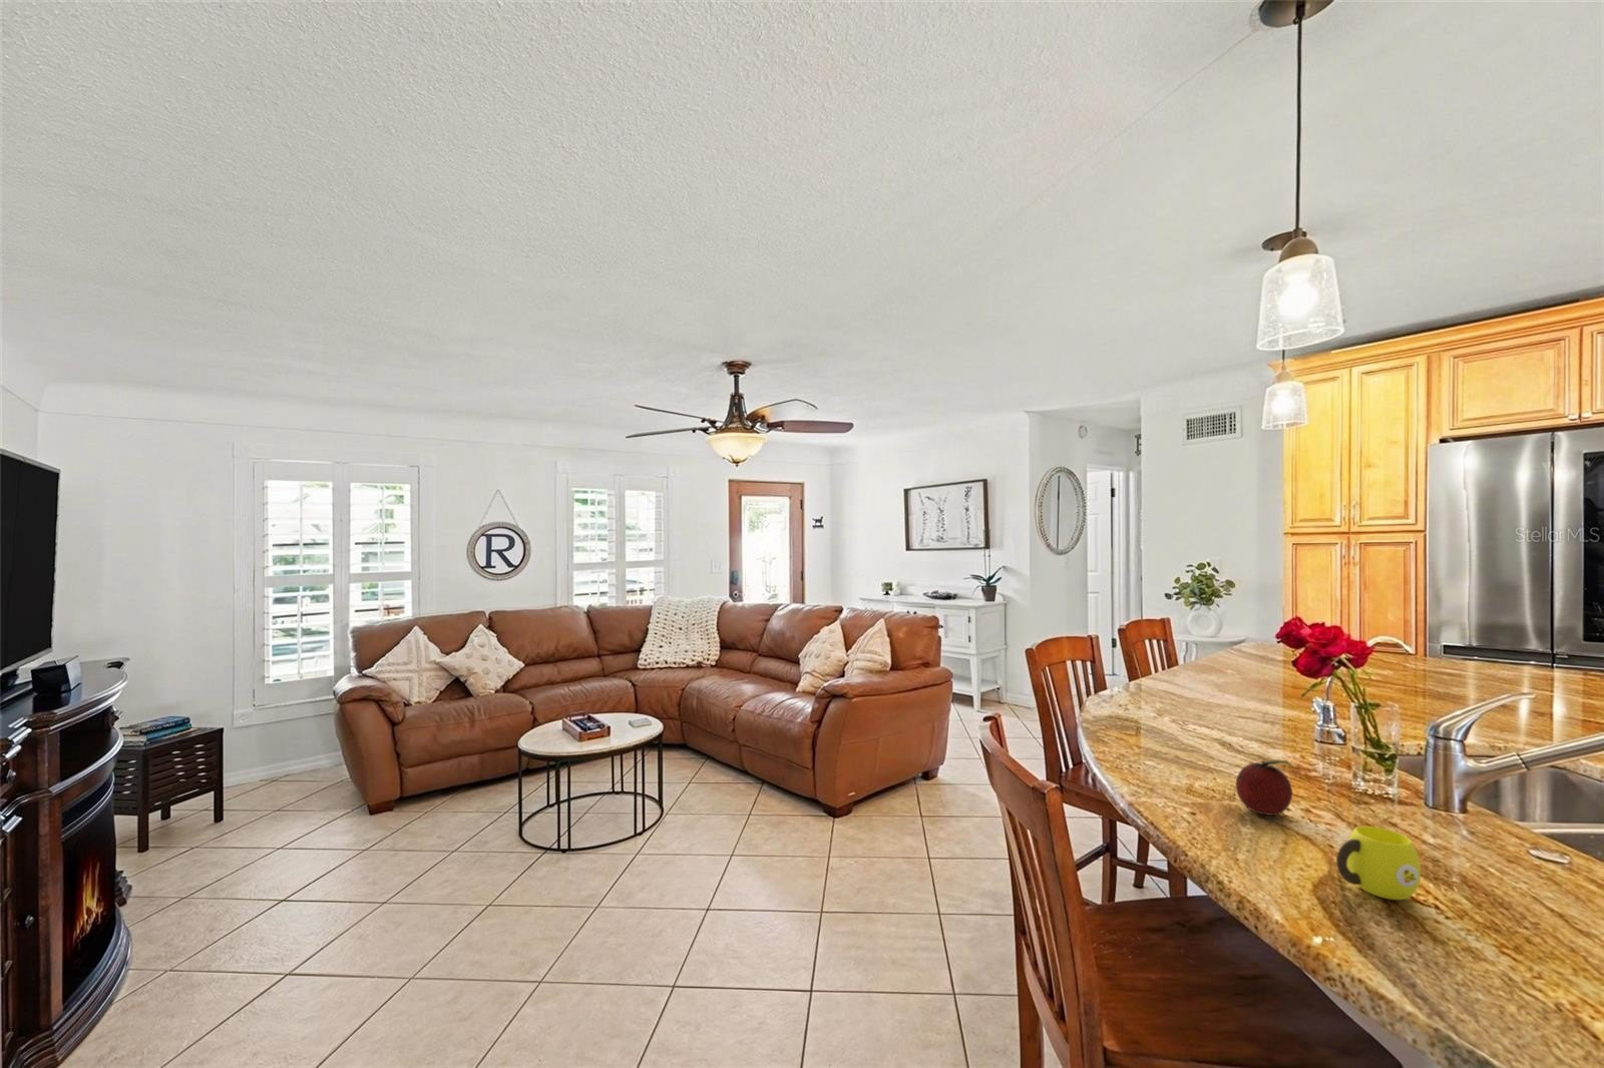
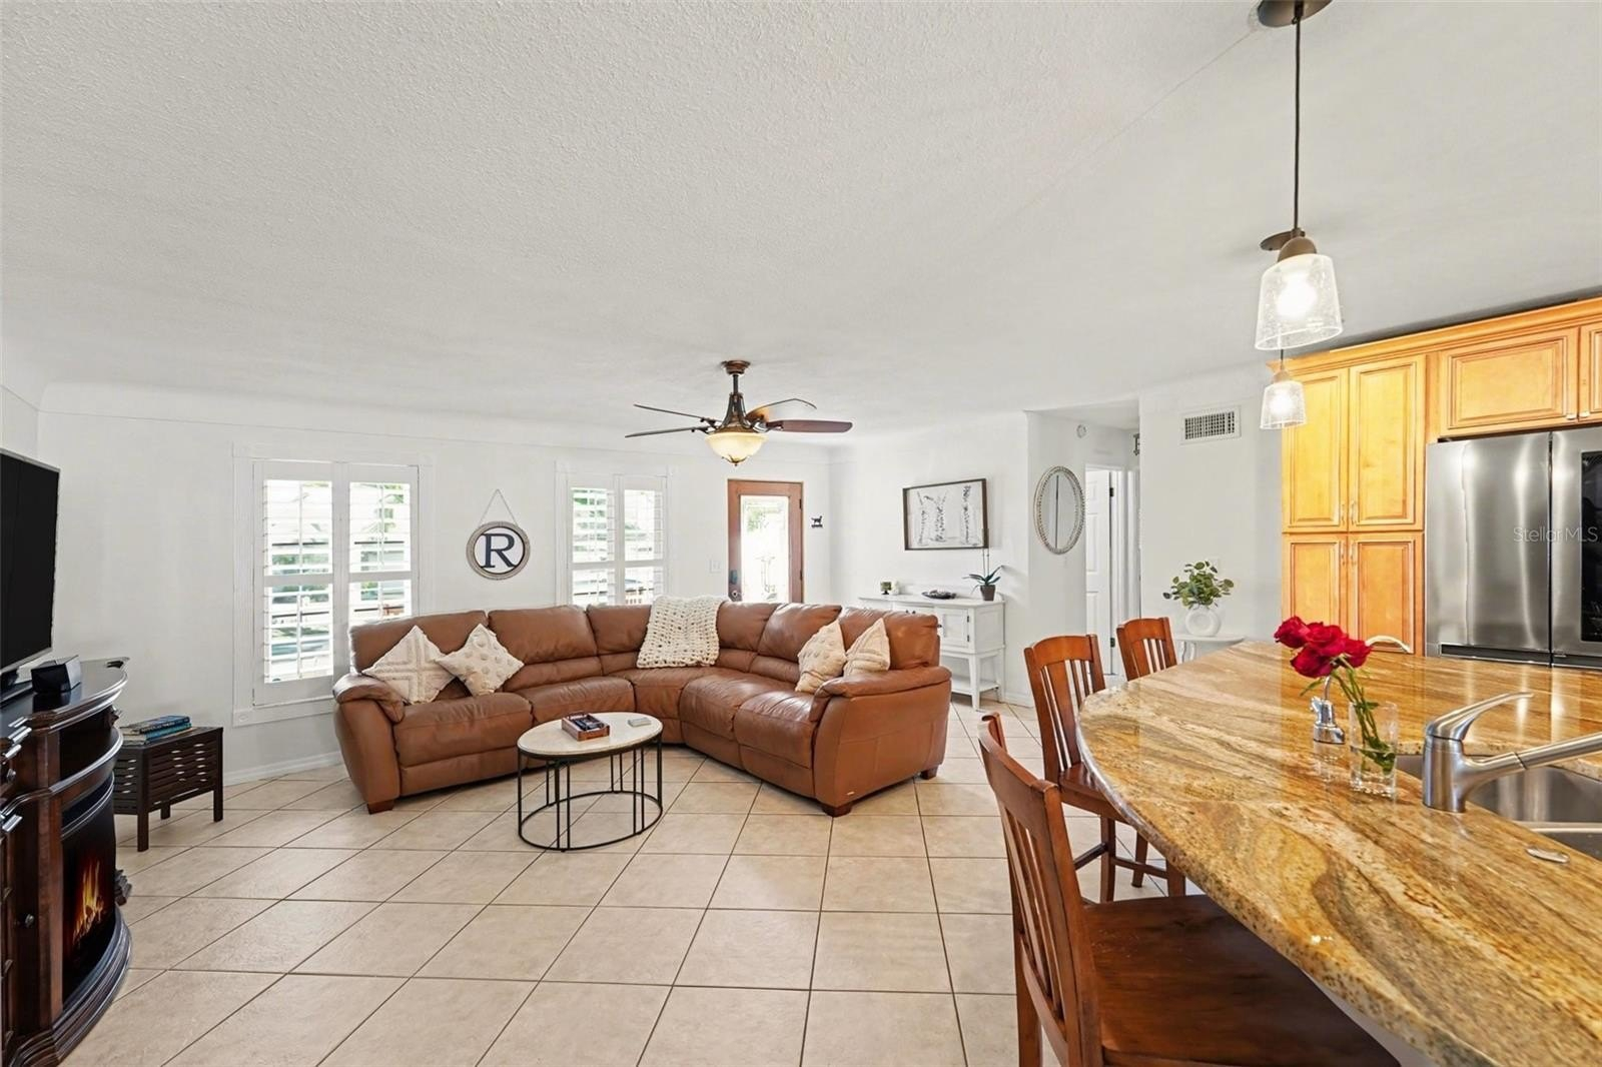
- fruit [1235,759,1295,816]
- cup [1336,826,1422,901]
